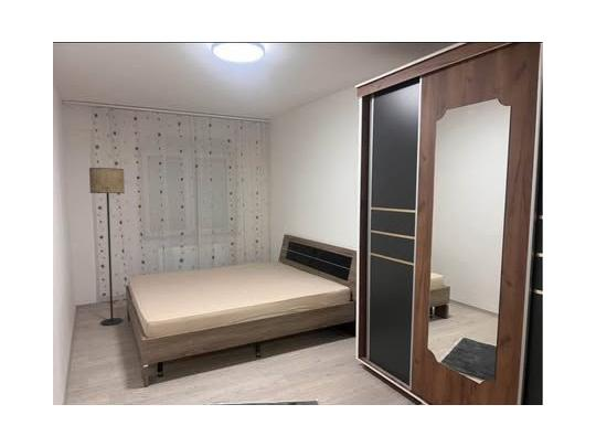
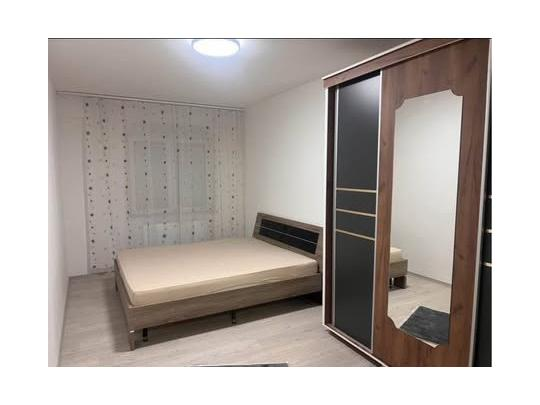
- floor lamp [88,167,126,327]
